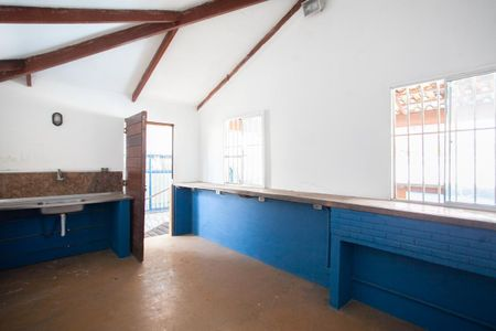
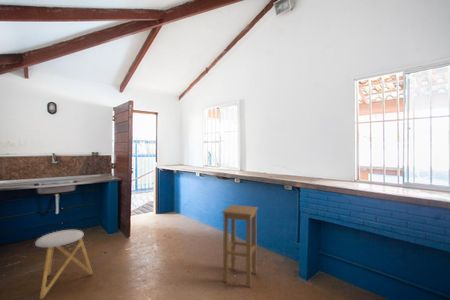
+ stool [34,229,93,300]
+ stool [221,204,259,288]
